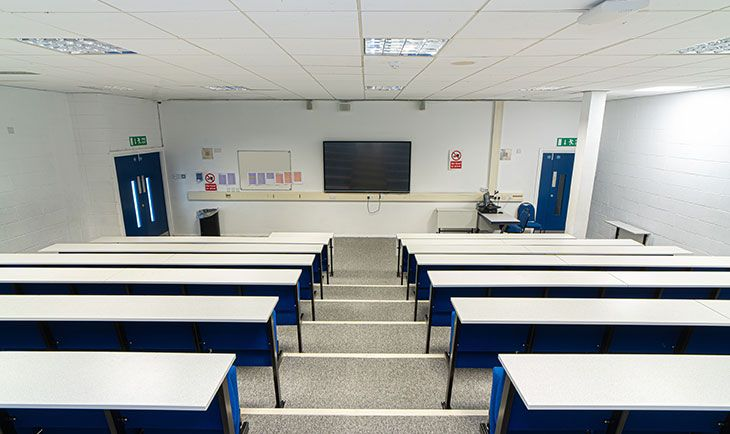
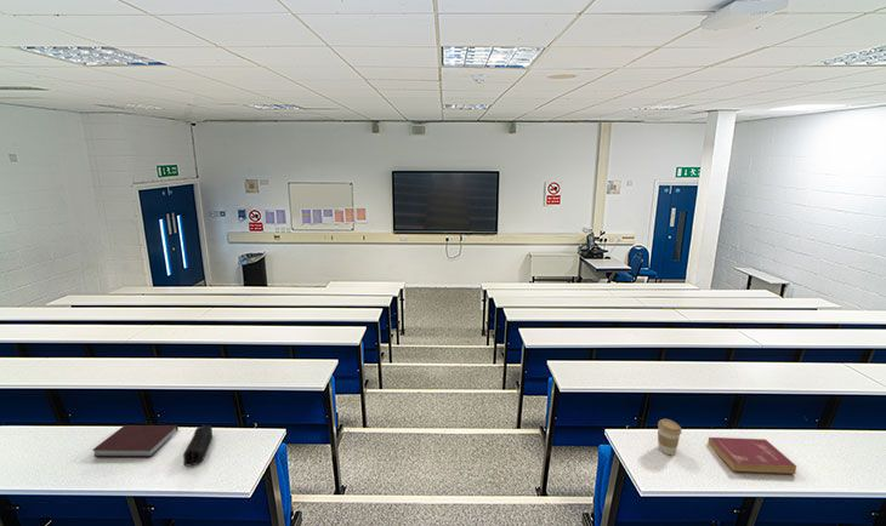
+ notebook [91,424,180,458]
+ book [708,436,797,475]
+ pencil case [182,424,214,467]
+ coffee cup [657,418,683,456]
